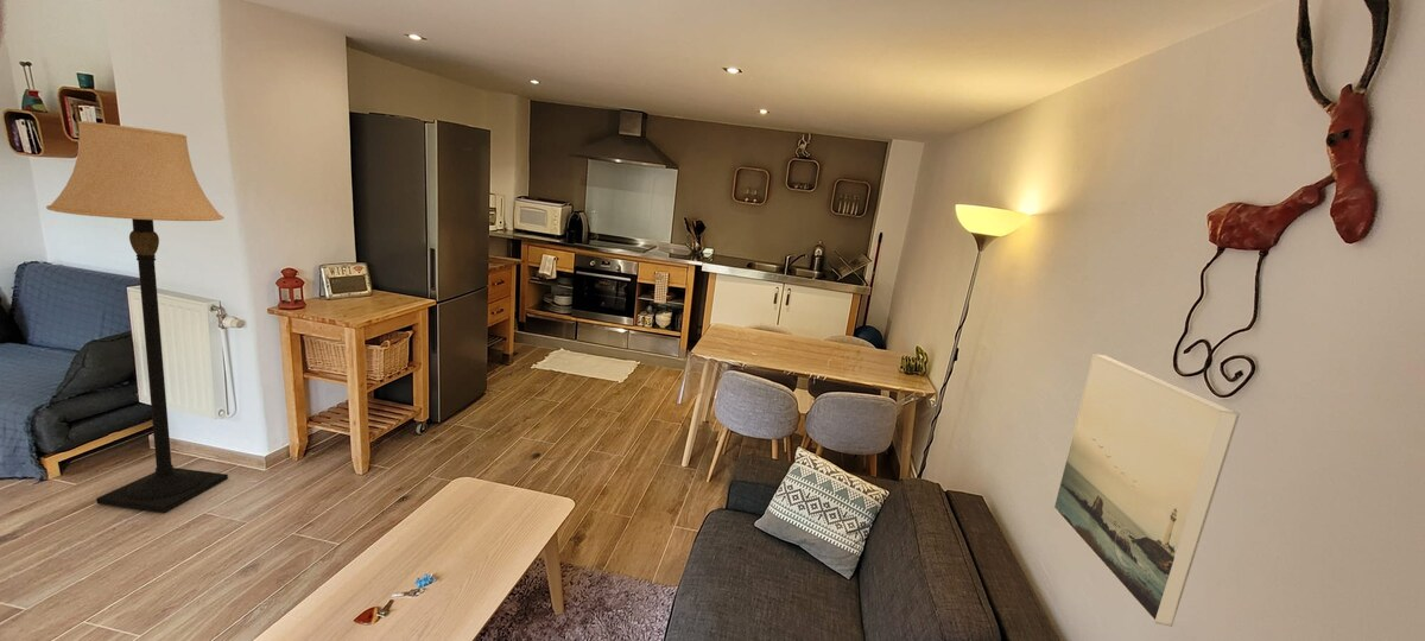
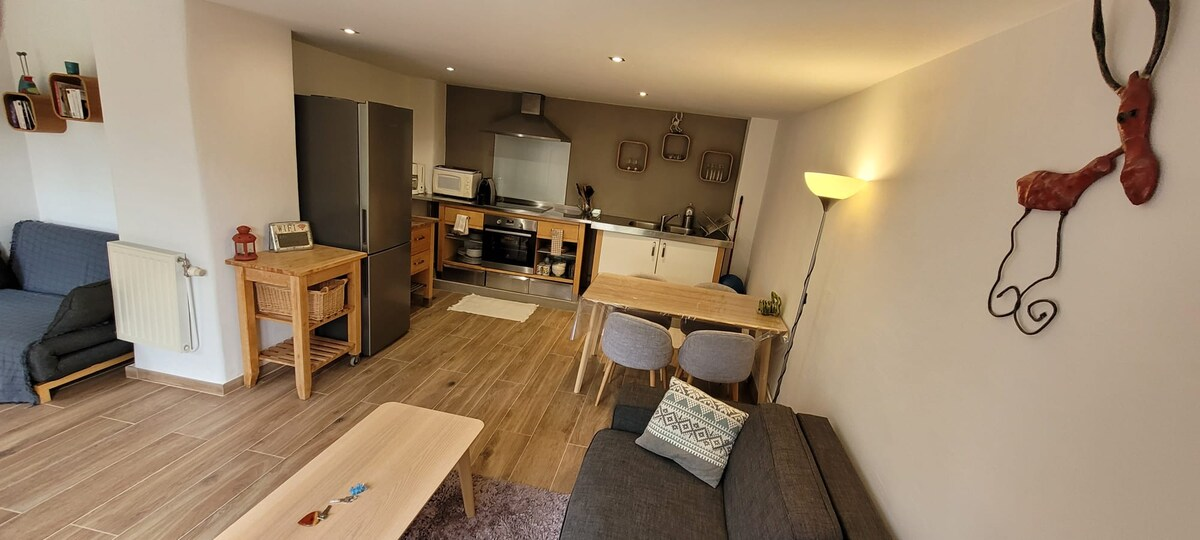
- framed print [1052,353,1241,628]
- lamp [45,120,229,513]
